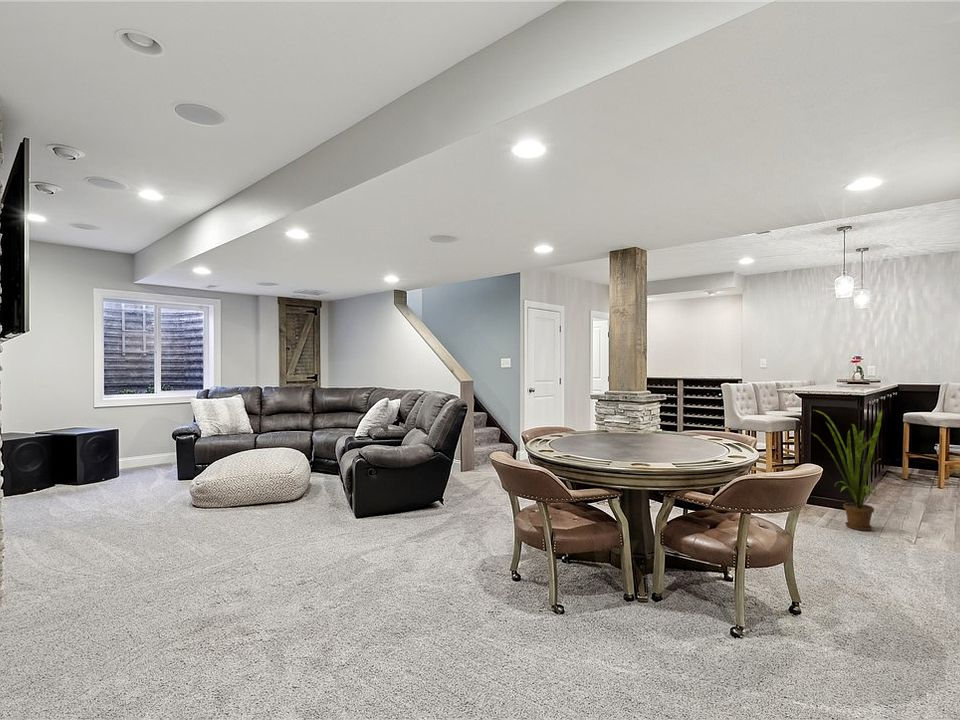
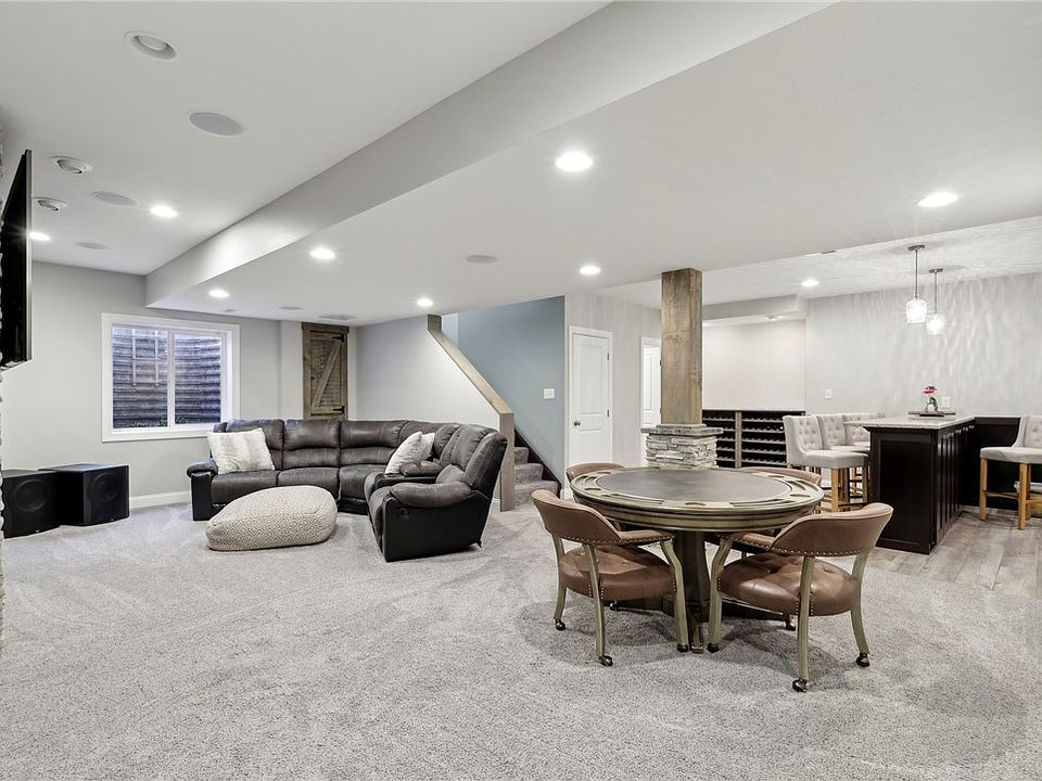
- house plant [811,409,883,532]
